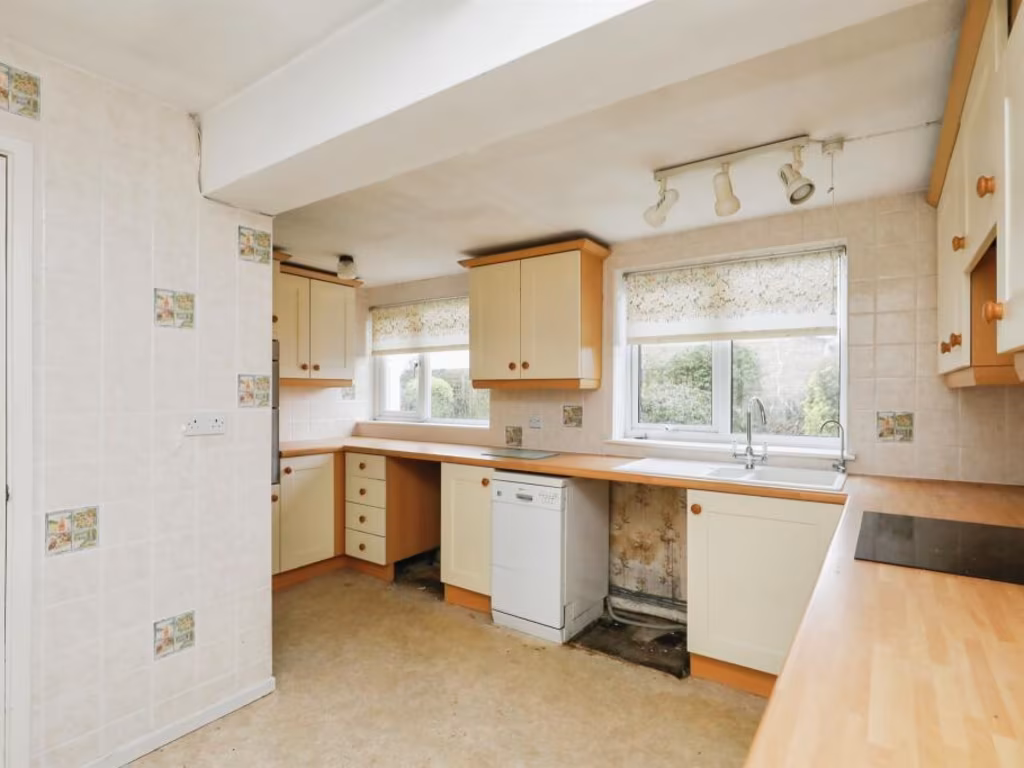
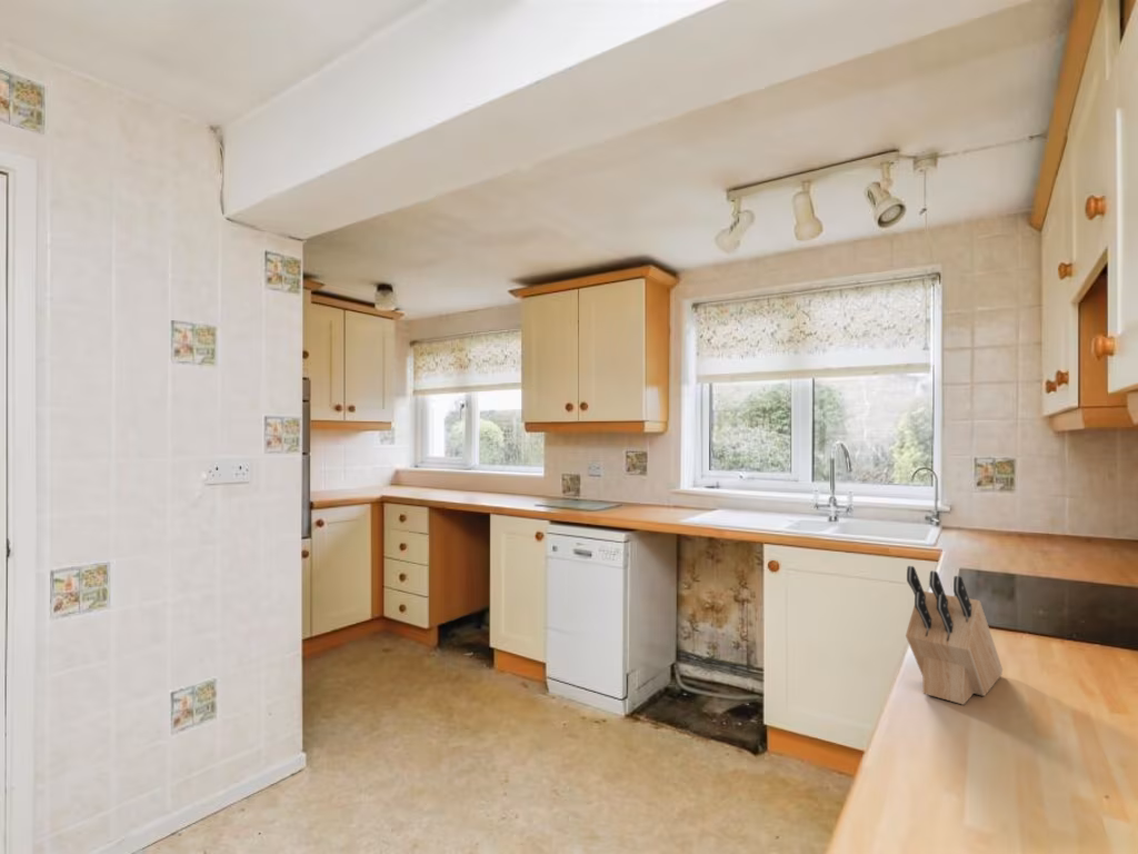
+ knife block [905,565,1004,706]
